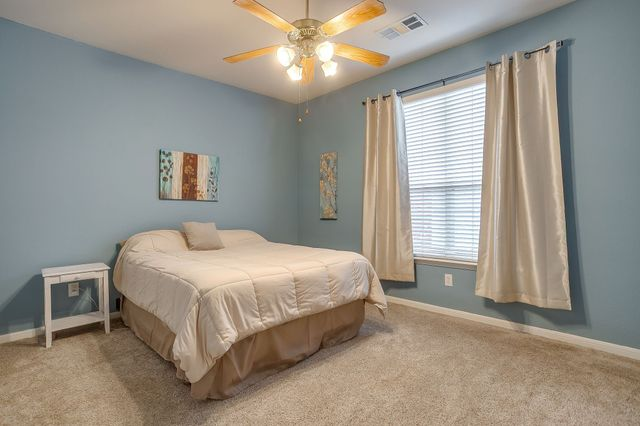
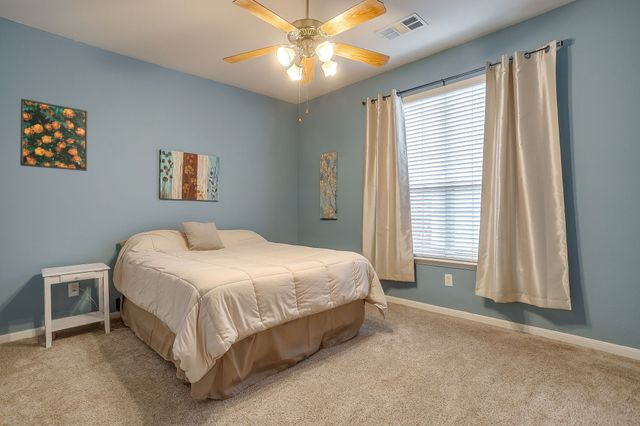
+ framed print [19,98,88,172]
